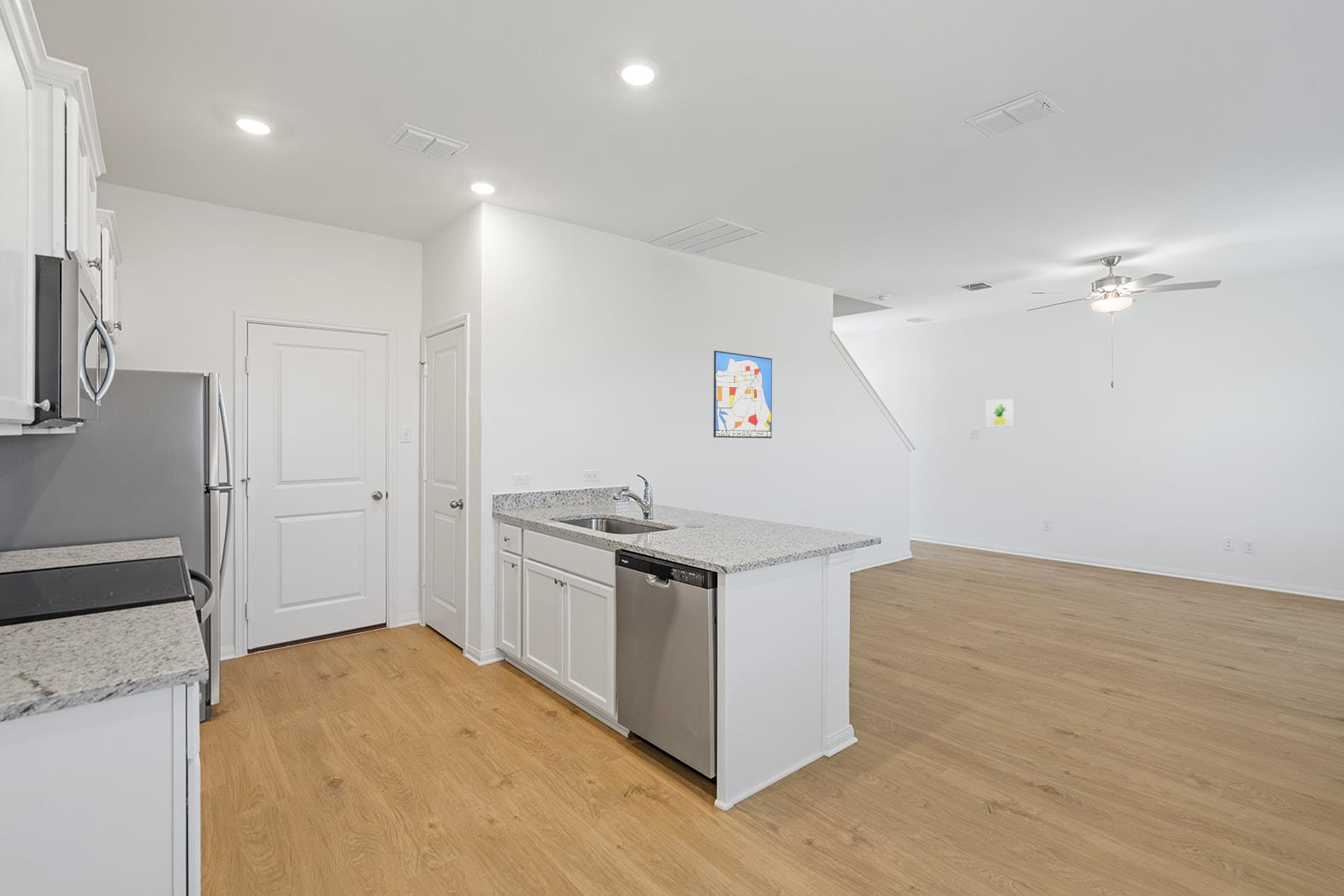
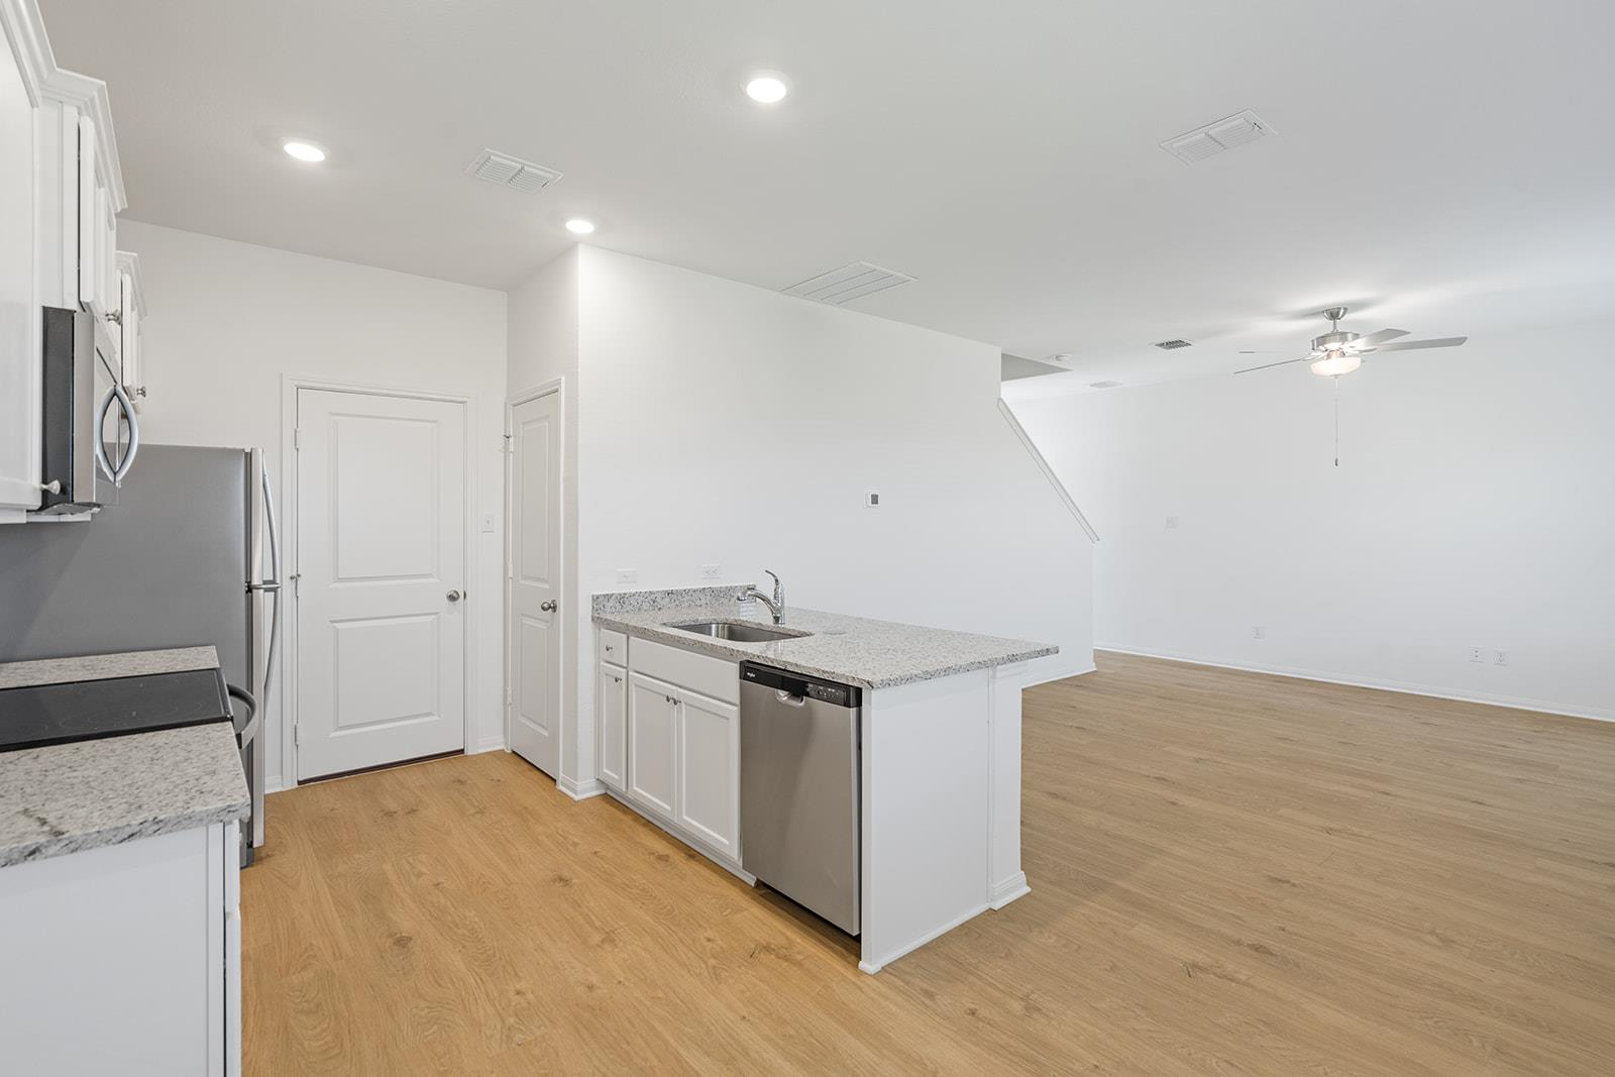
- wall art [712,350,773,439]
- wall art [985,398,1016,427]
